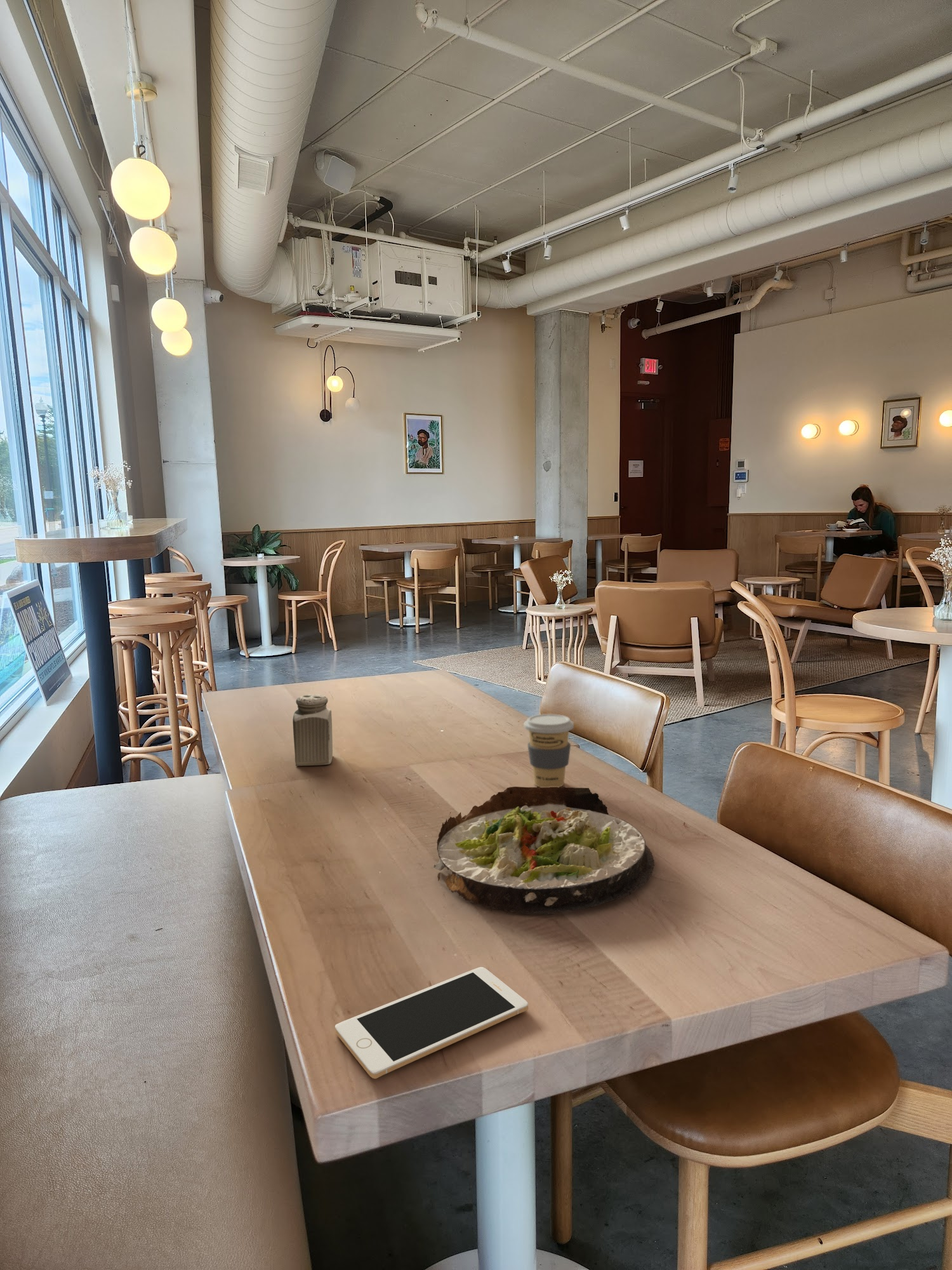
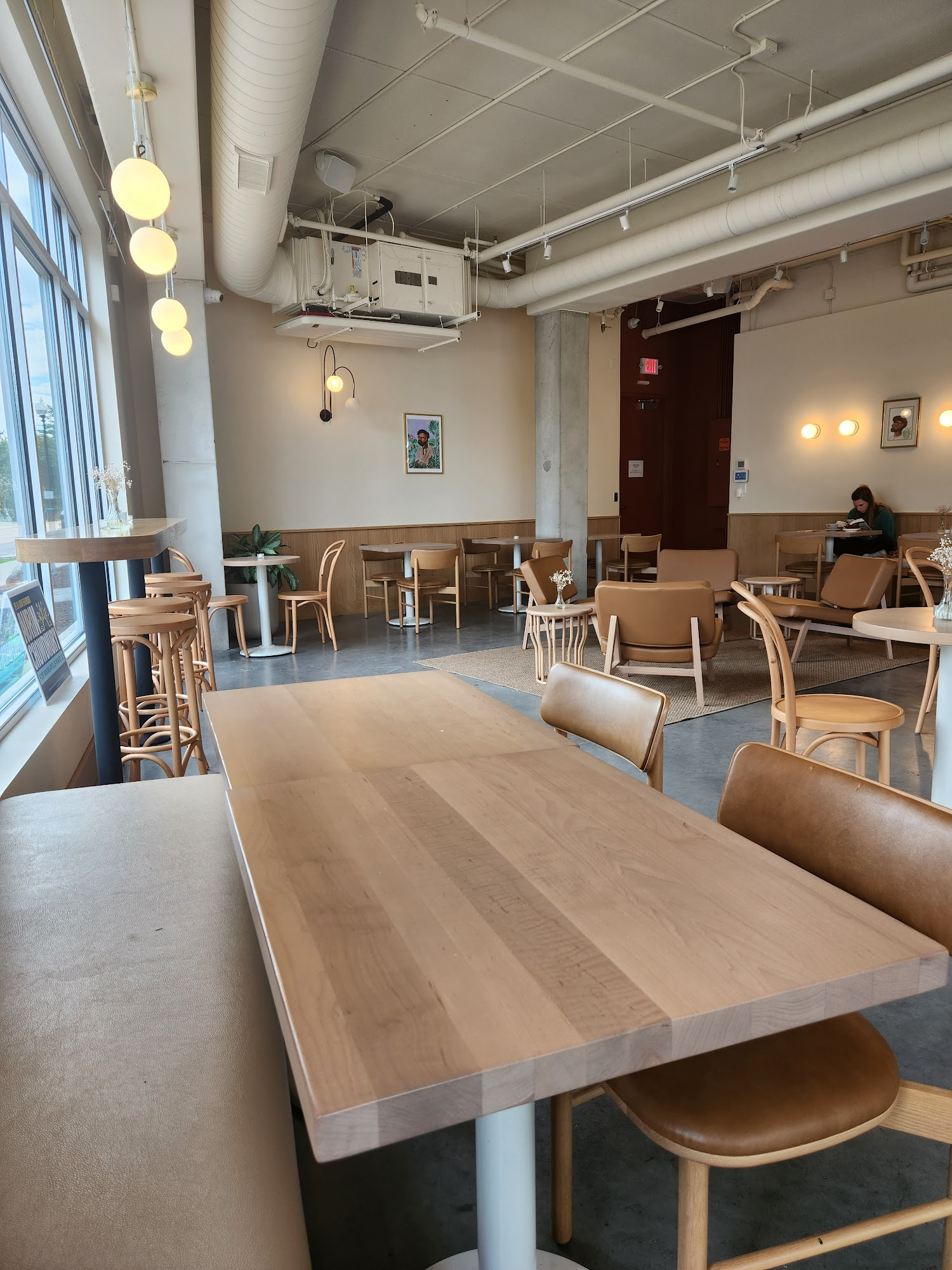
- coffee cup [523,713,574,787]
- cell phone [334,966,529,1079]
- salad plate [433,786,656,916]
- salt shaker [292,693,333,766]
